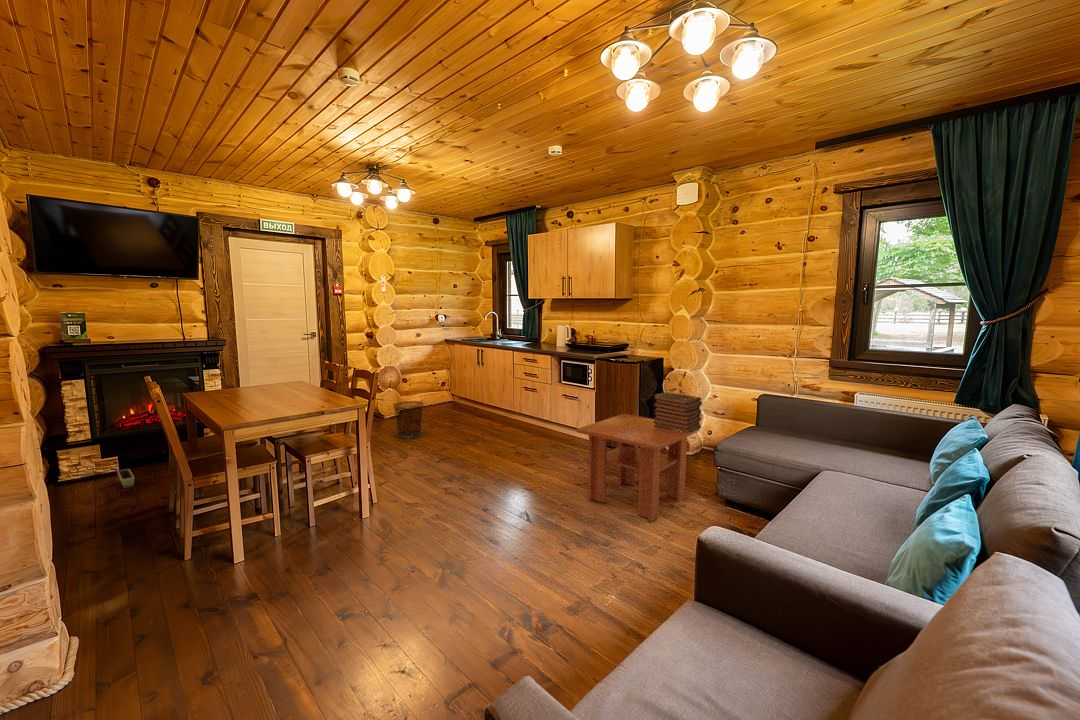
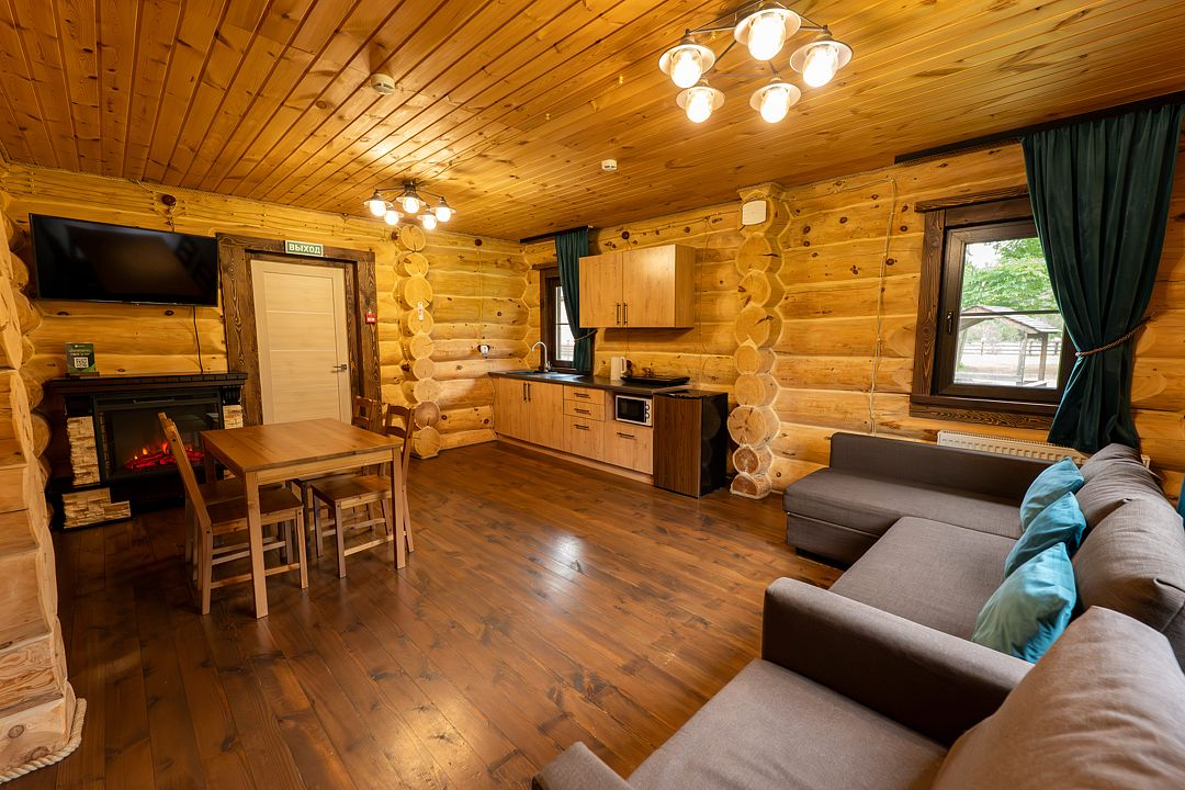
- planter [116,468,135,489]
- book stack [652,391,703,433]
- coffee table [576,413,700,523]
- waste bin [392,400,425,440]
